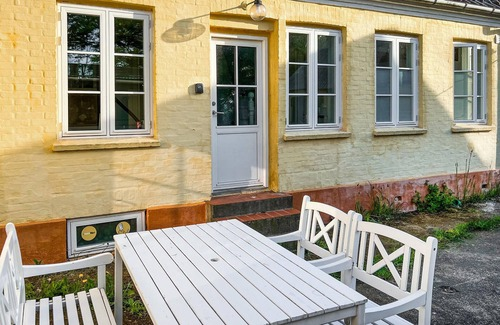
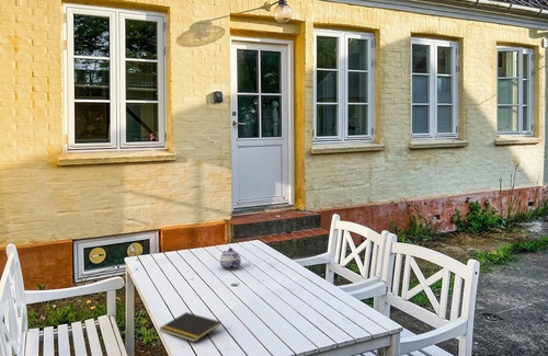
+ notepad [158,311,222,343]
+ teapot [219,246,242,271]
